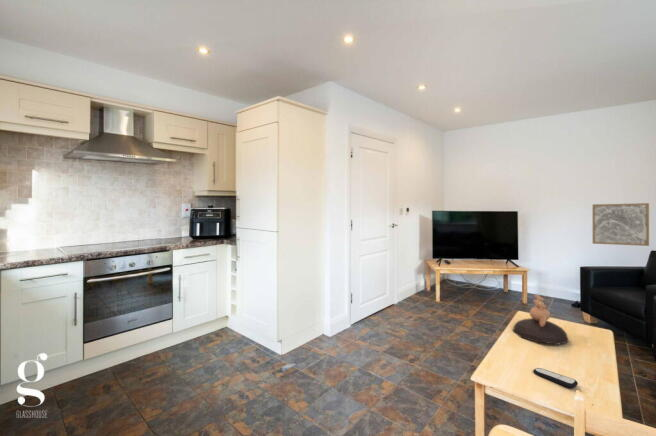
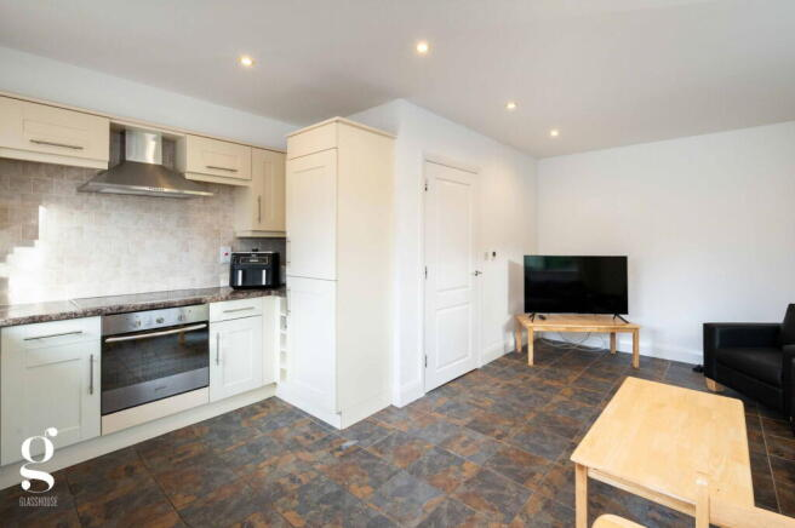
- decorative bowl [512,294,570,346]
- wall art [592,202,650,247]
- remote control [532,367,579,389]
